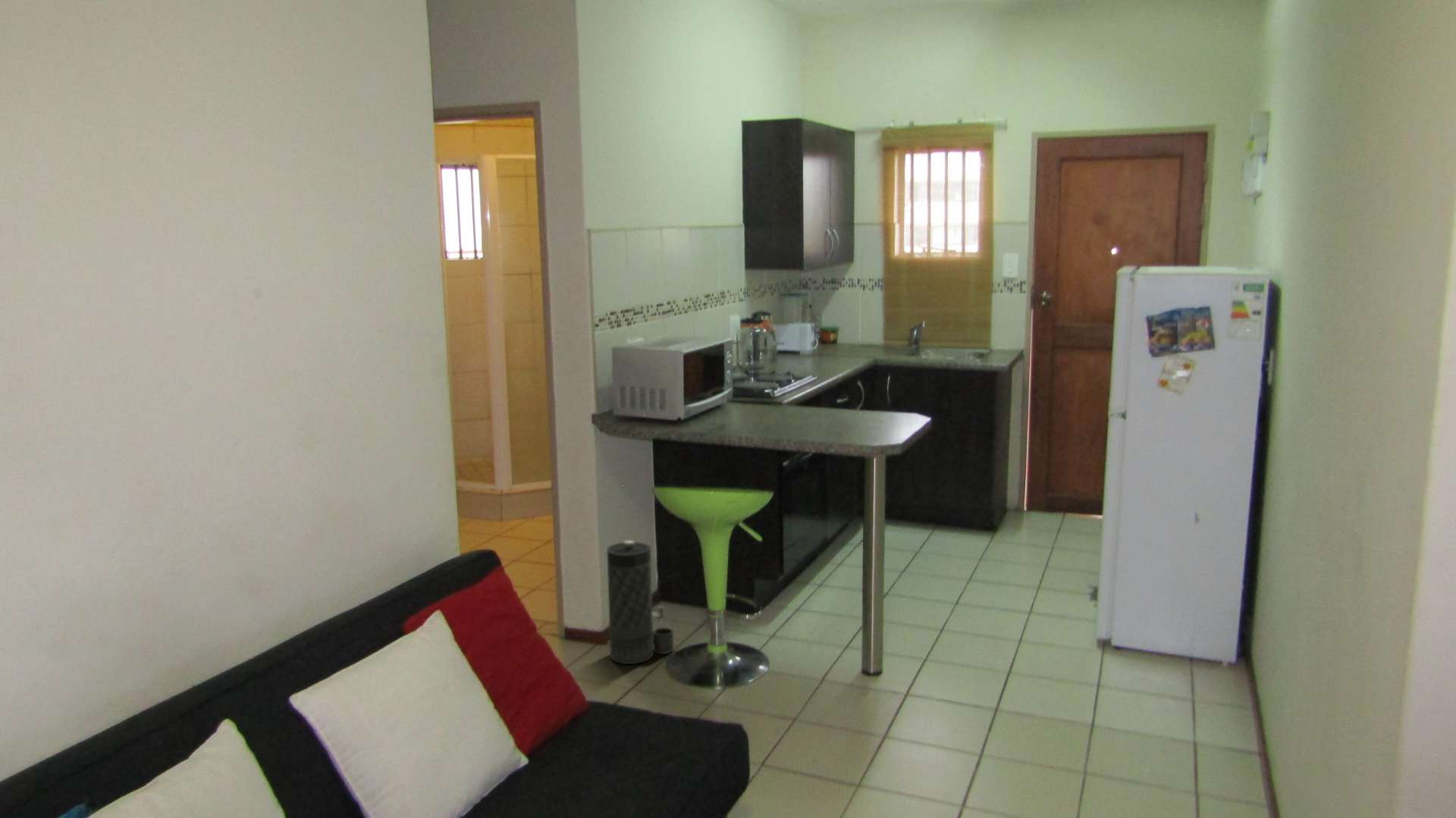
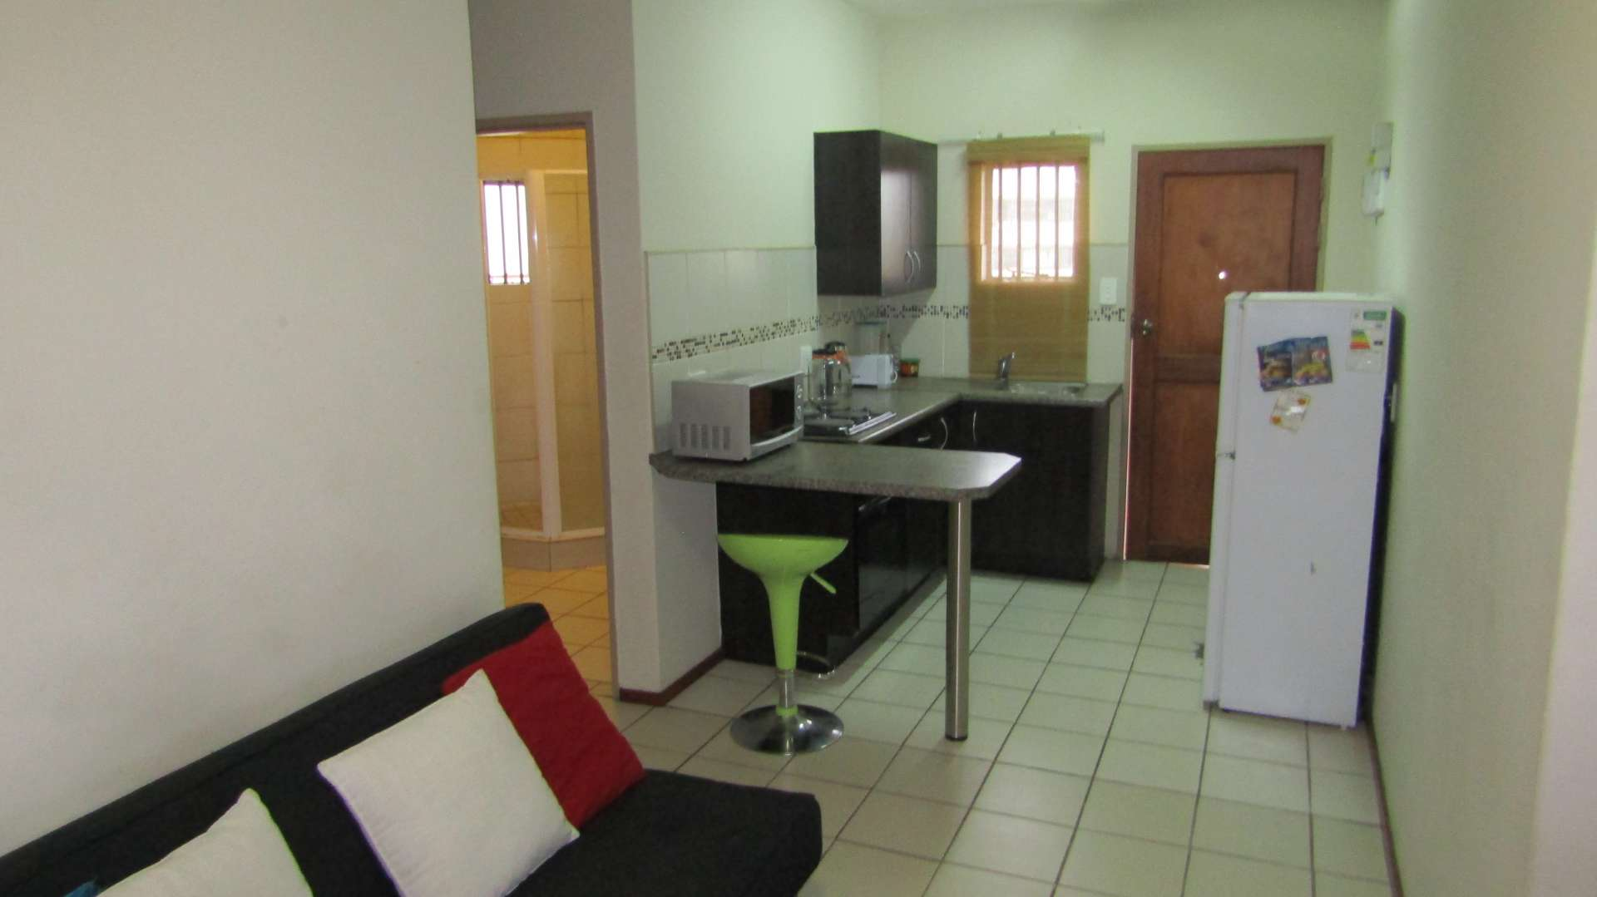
- canister [606,540,675,665]
